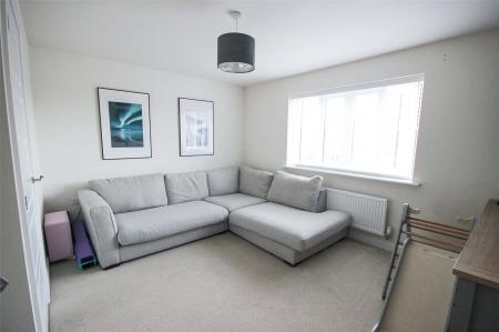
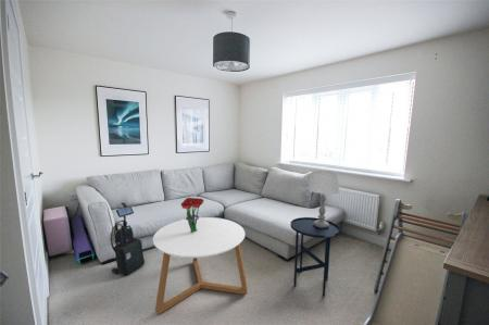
+ bouquet [180,197,204,233]
+ vacuum cleaner [110,201,146,277]
+ table lamp [306,170,341,228]
+ coffee table [152,216,249,315]
+ side table [289,216,340,297]
